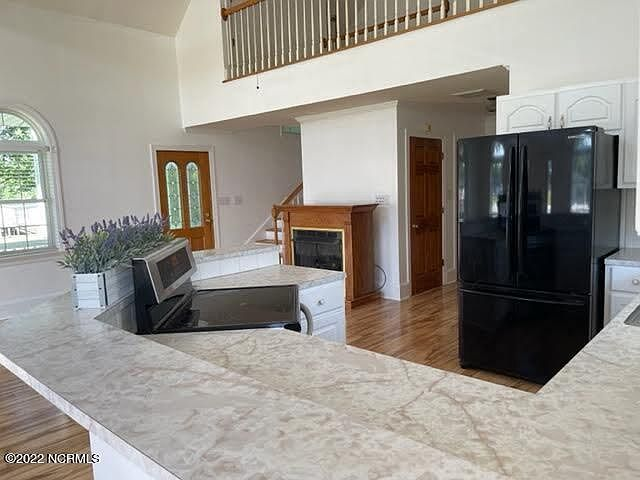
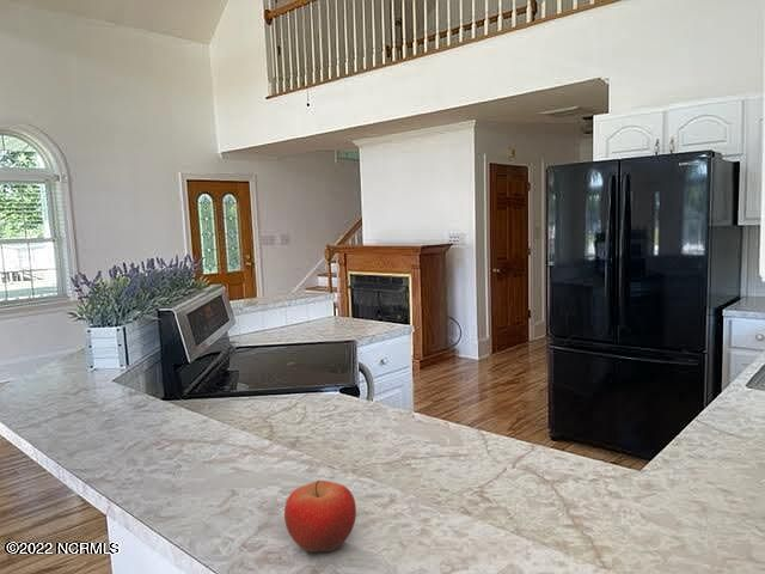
+ fruit [283,480,357,554]
